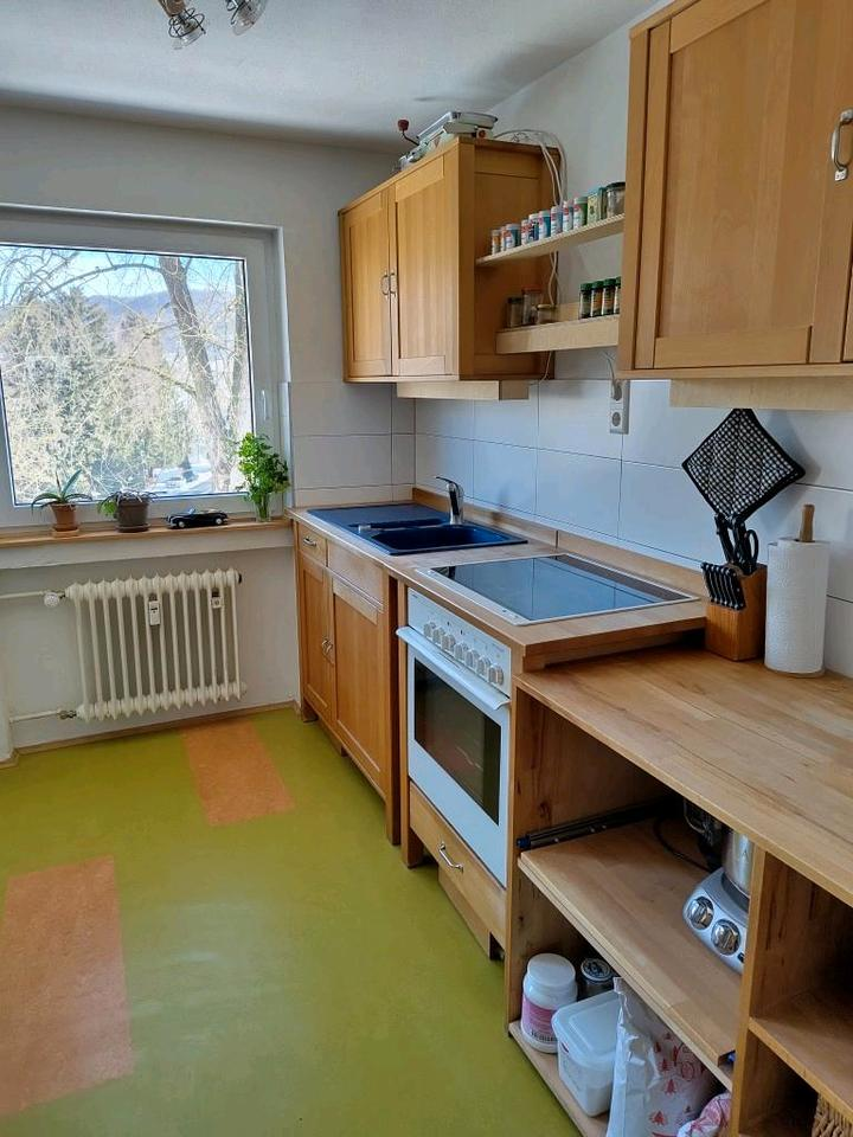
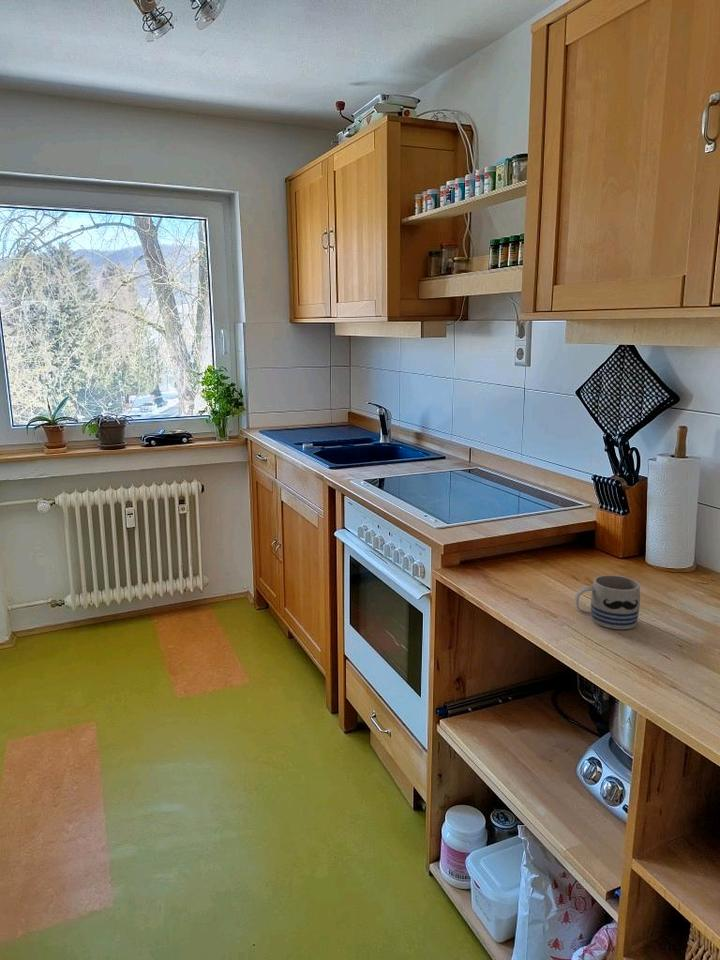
+ mug [574,574,641,630]
